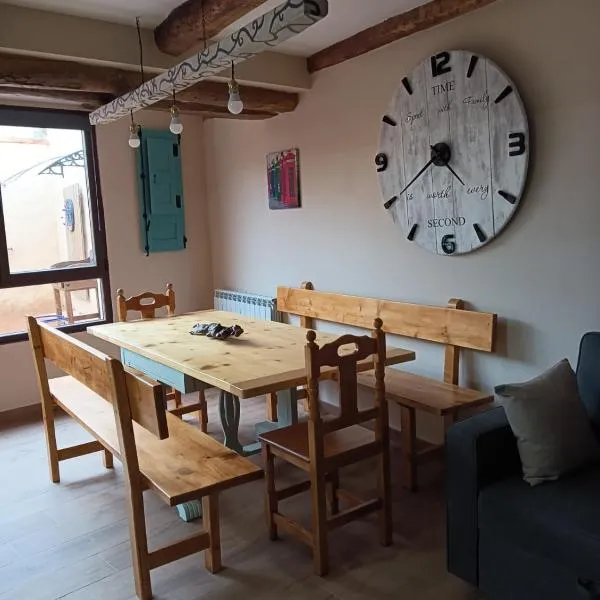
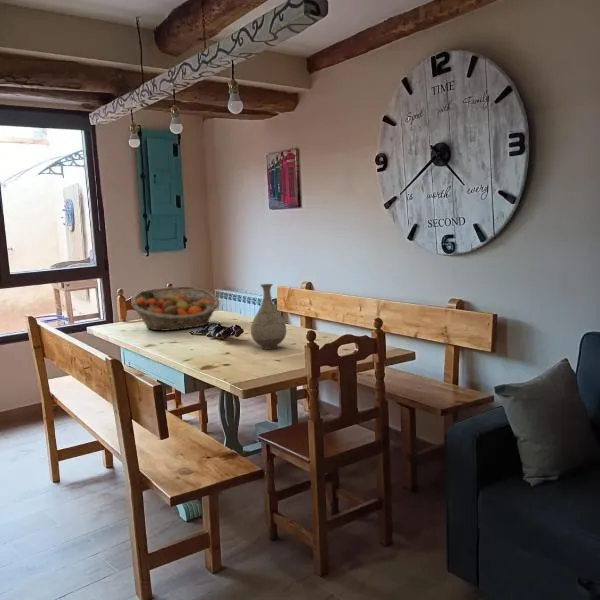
+ fruit basket [130,285,220,332]
+ vase [250,283,287,351]
